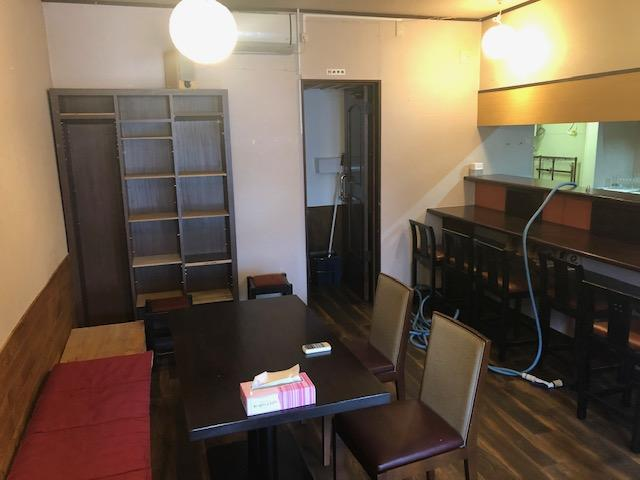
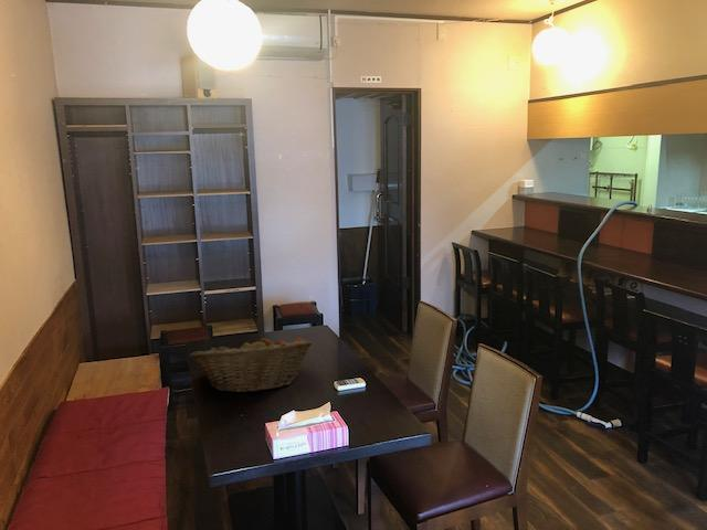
+ fruit basket [189,335,313,394]
